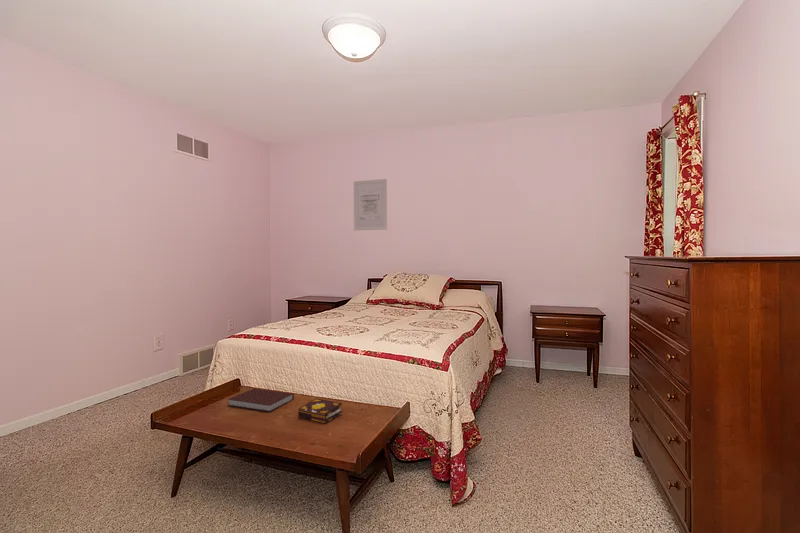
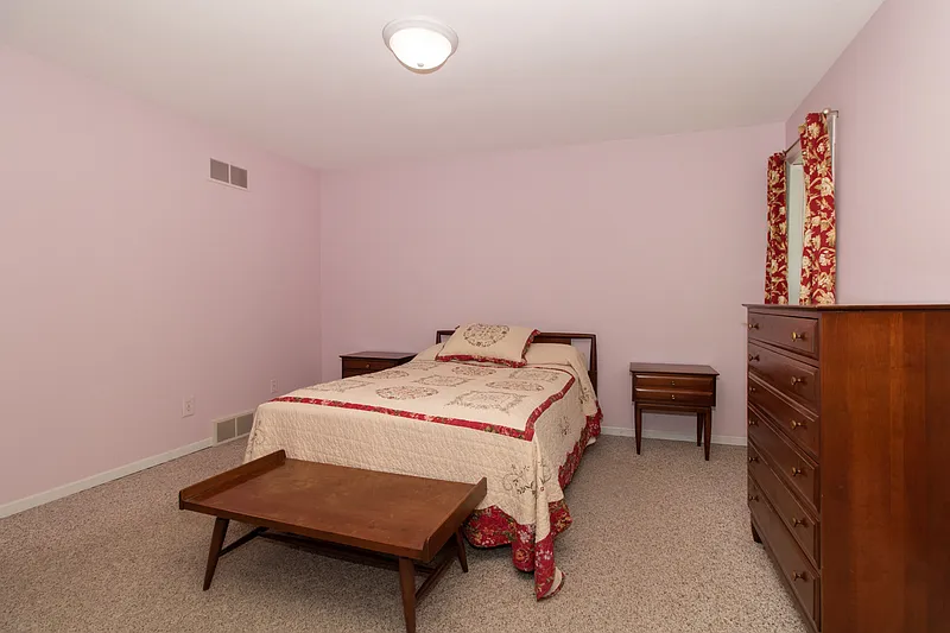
- book [297,397,343,424]
- notebook [227,387,295,413]
- wall art [353,178,388,232]
